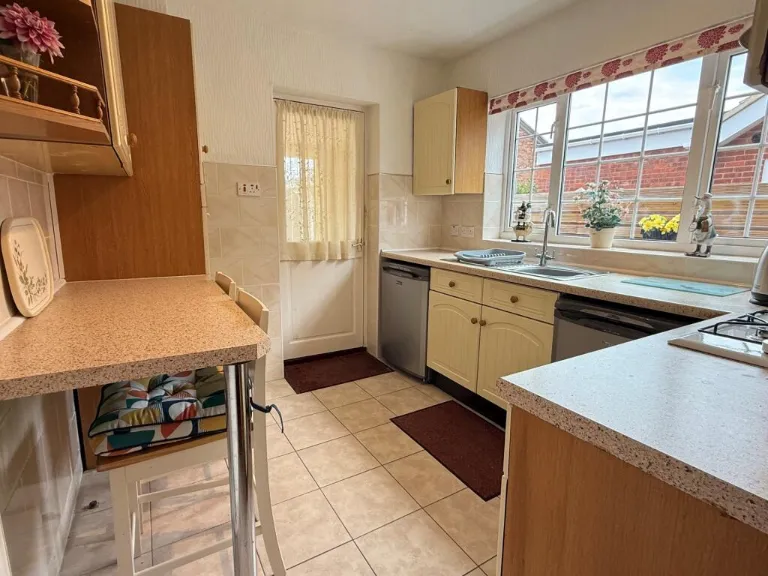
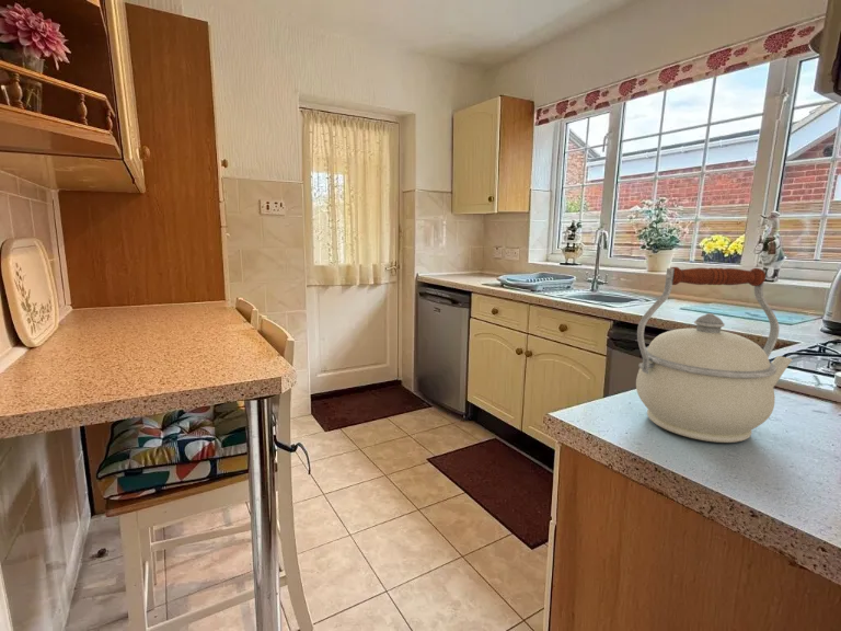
+ kettle [635,266,794,444]
